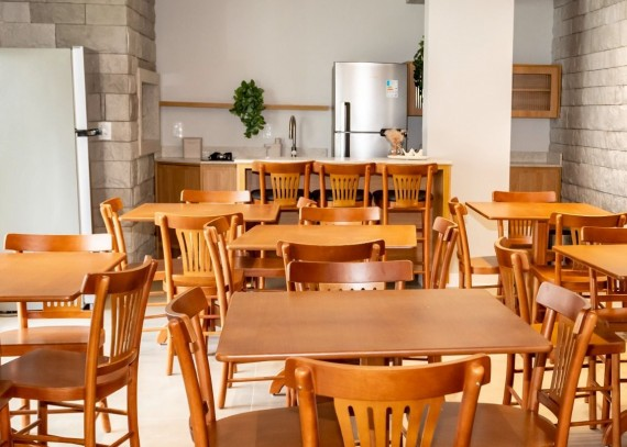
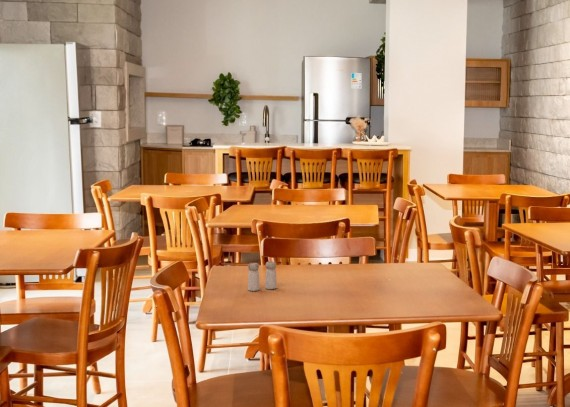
+ salt and pepper shaker [247,261,278,292]
